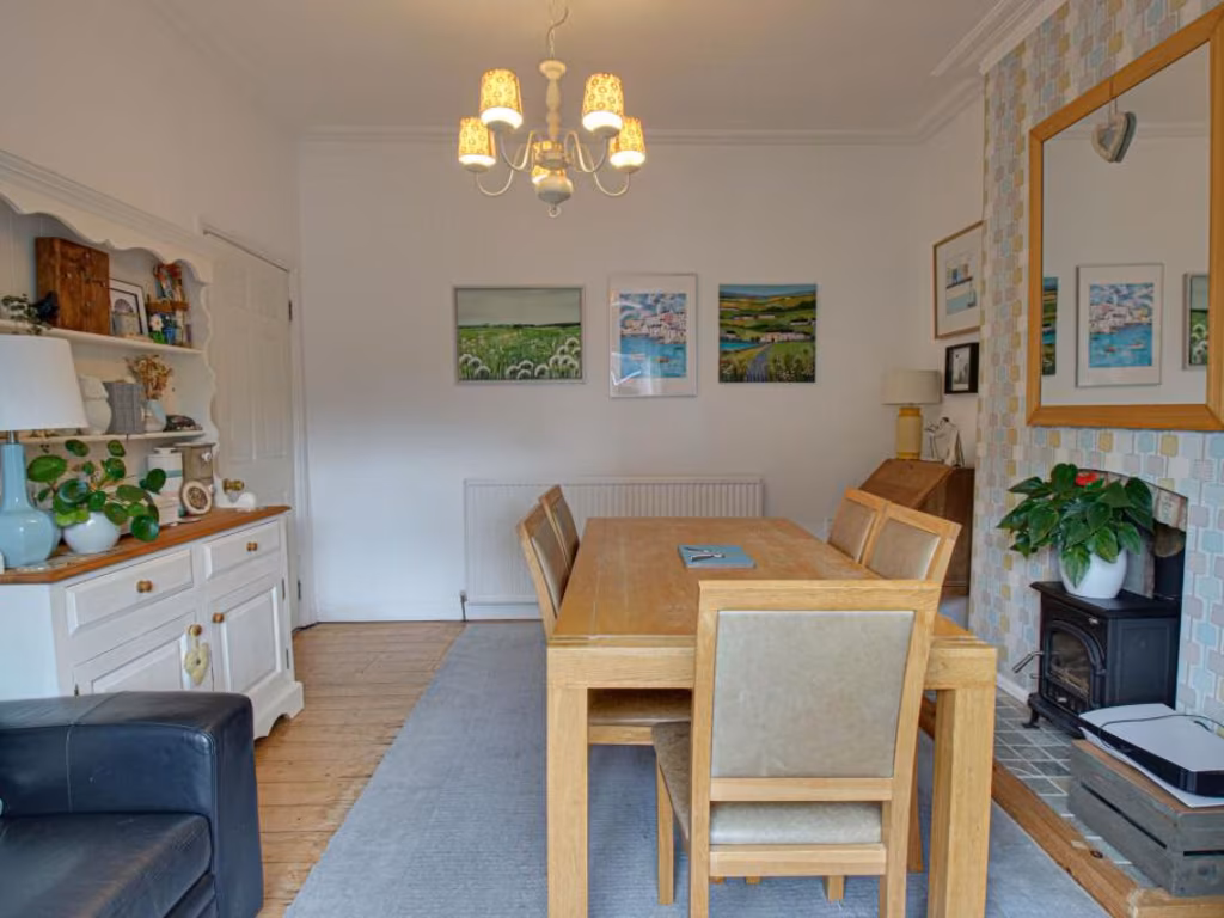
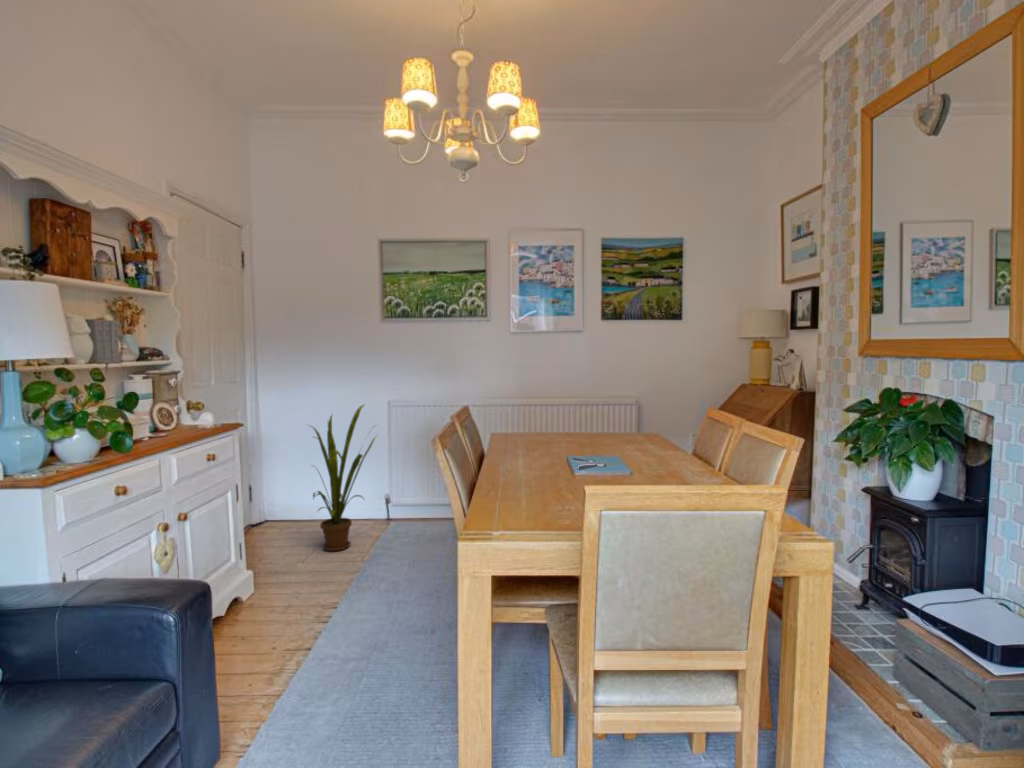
+ house plant [305,403,379,552]
